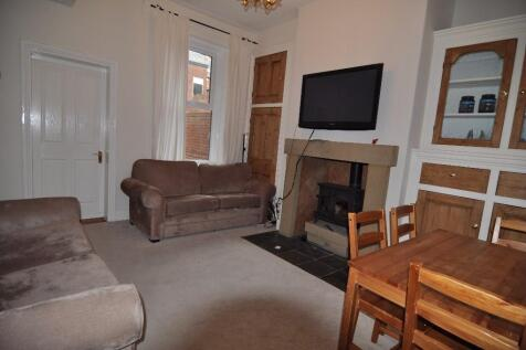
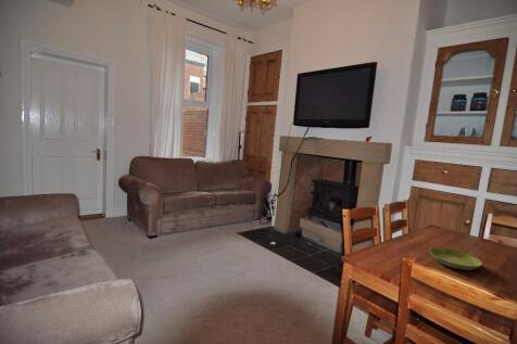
+ saucer [429,246,483,271]
